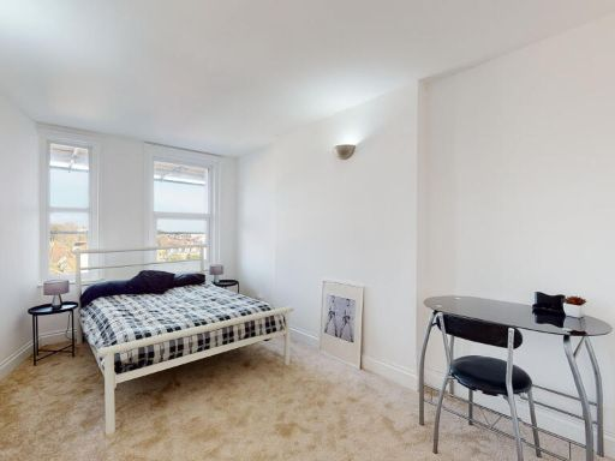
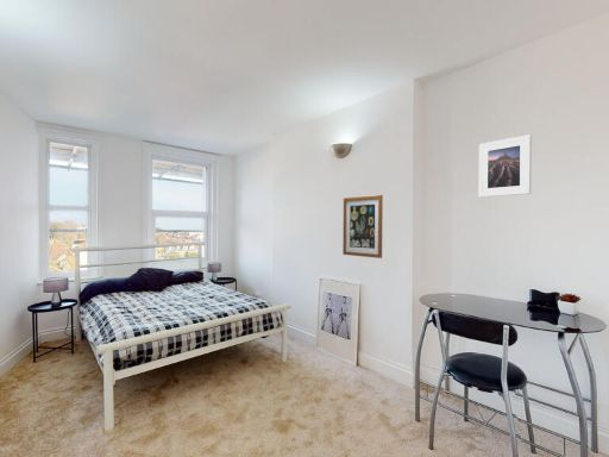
+ wall art [341,194,384,259]
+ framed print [478,133,533,199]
